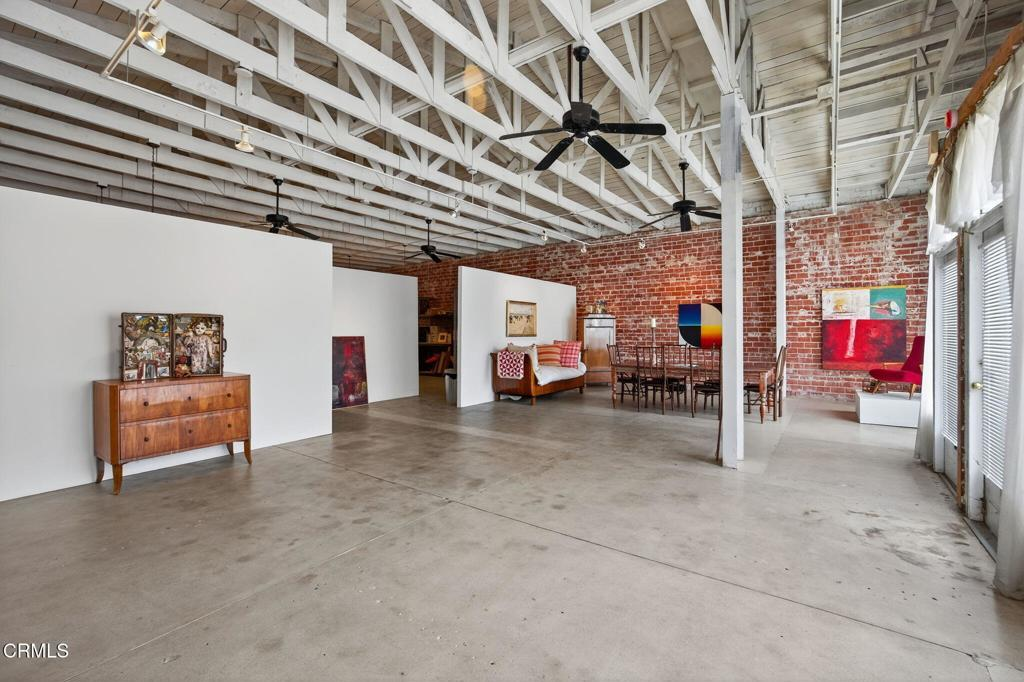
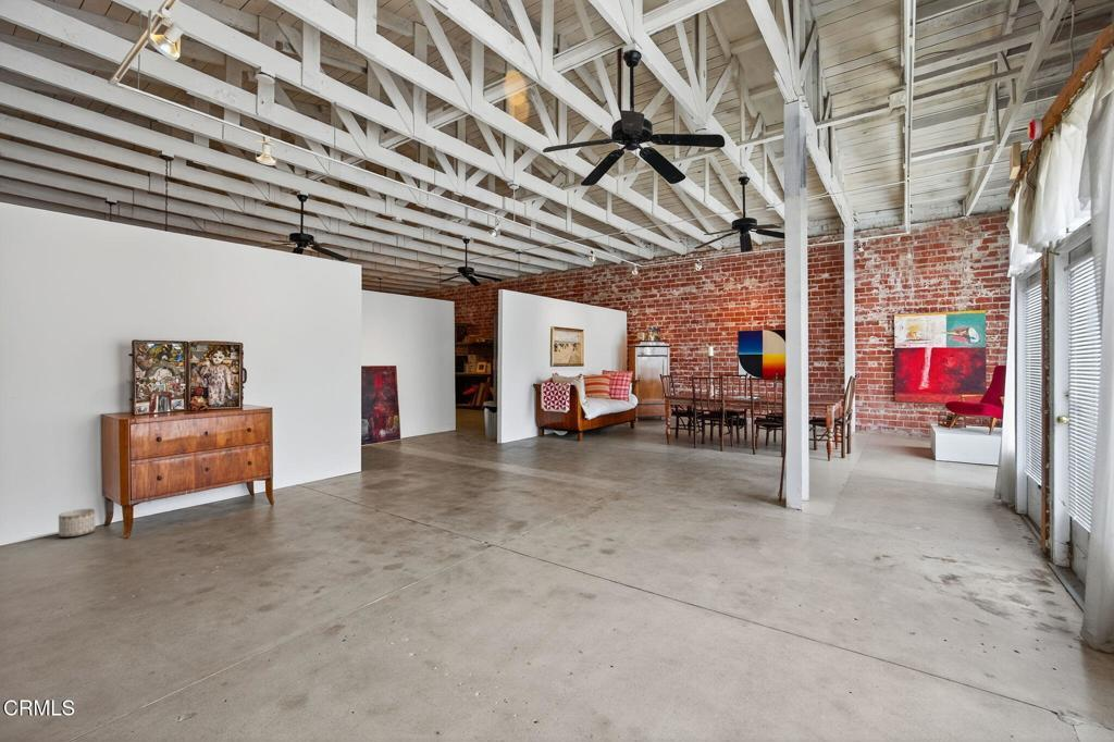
+ planter [58,507,96,537]
